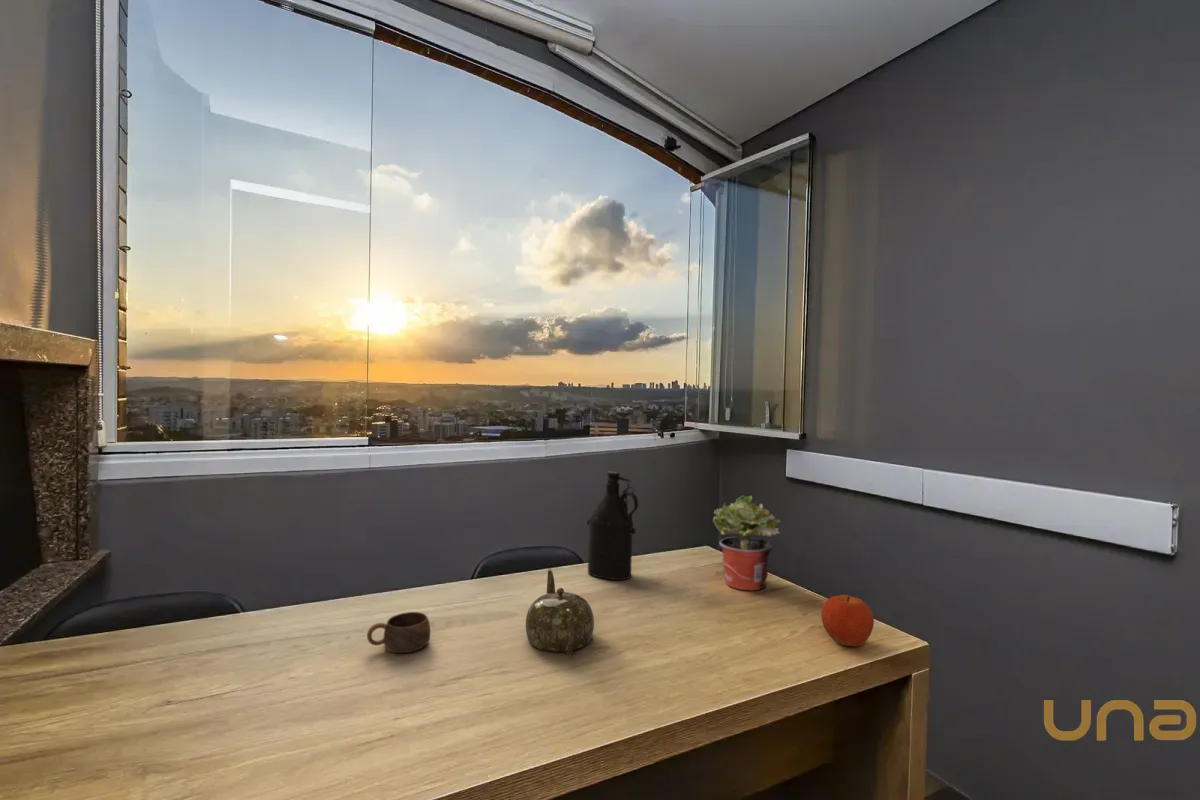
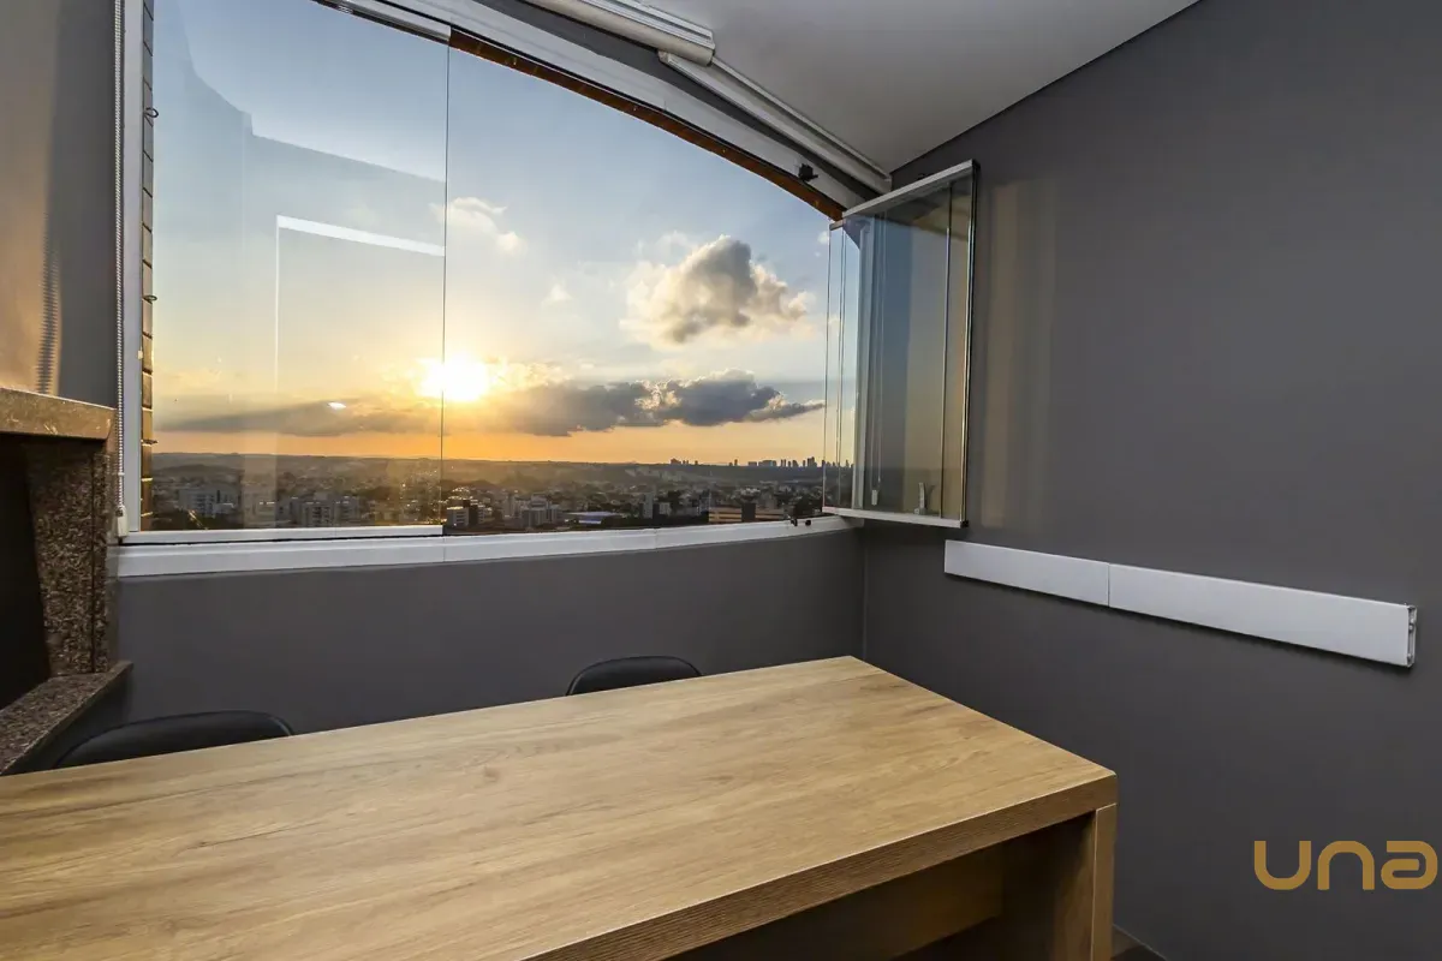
- cup [366,611,431,654]
- fruit [820,594,875,647]
- bottle [586,470,639,581]
- teapot [525,567,595,657]
- potted plant [712,494,782,591]
